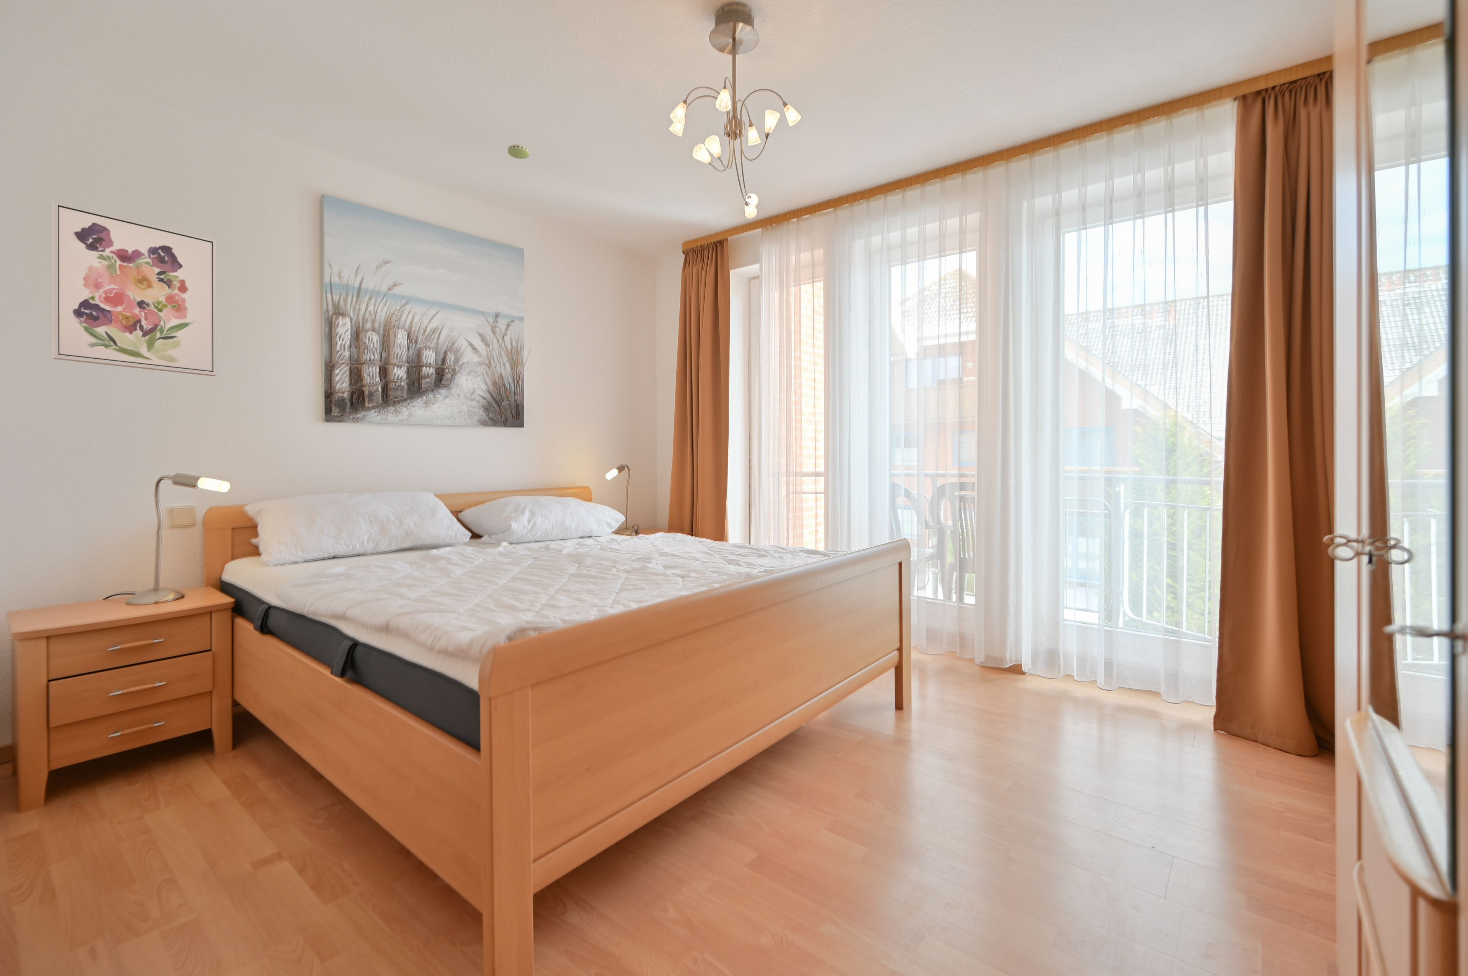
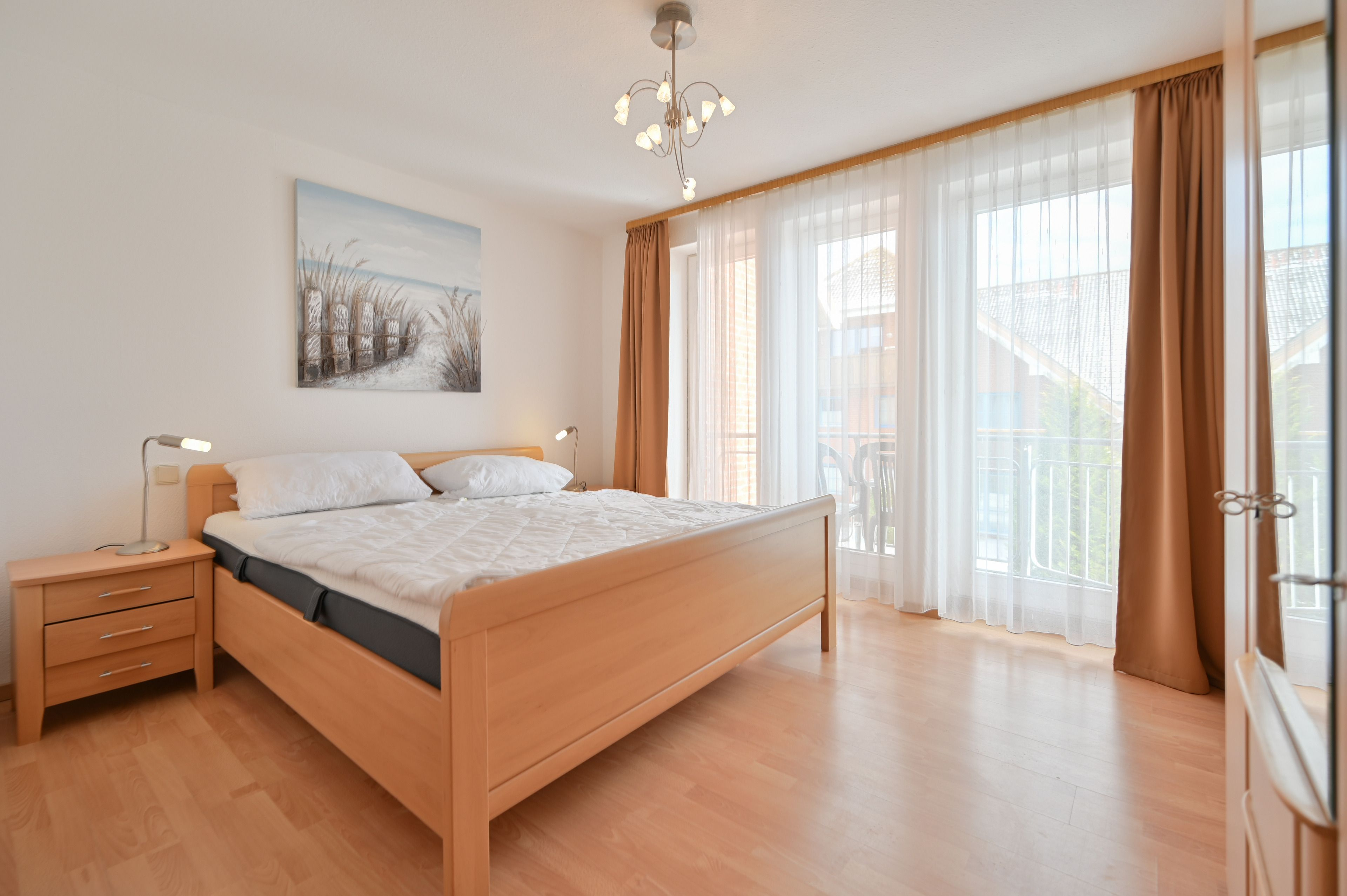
- smoke detector [507,144,530,159]
- wall art [52,200,217,377]
